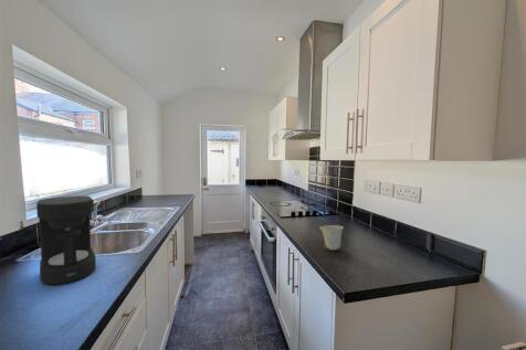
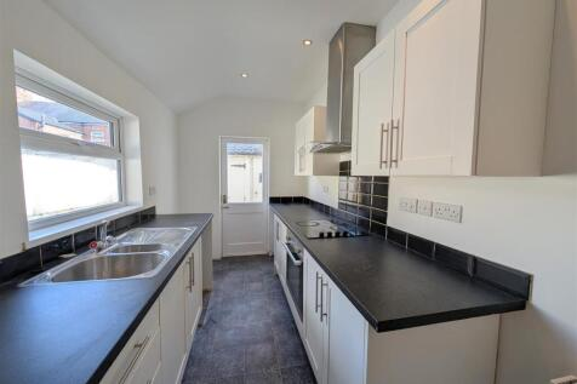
- cup [319,224,345,251]
- coffee maker [35,194,97,286]
